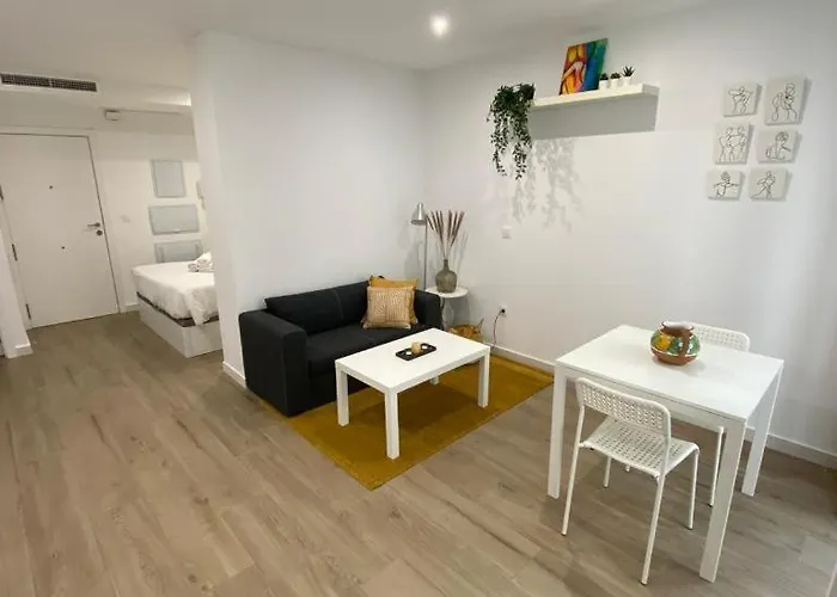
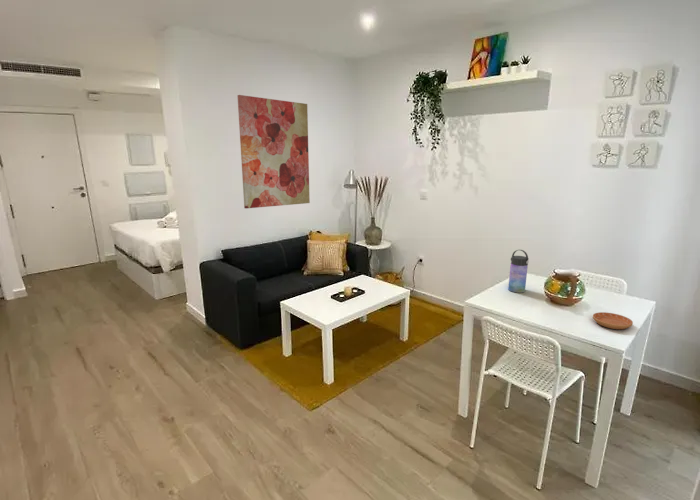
+ wall art [236,94,311,209]
+ water bottle [507,249,530,294]
+ saucer [592,311,634,330]
